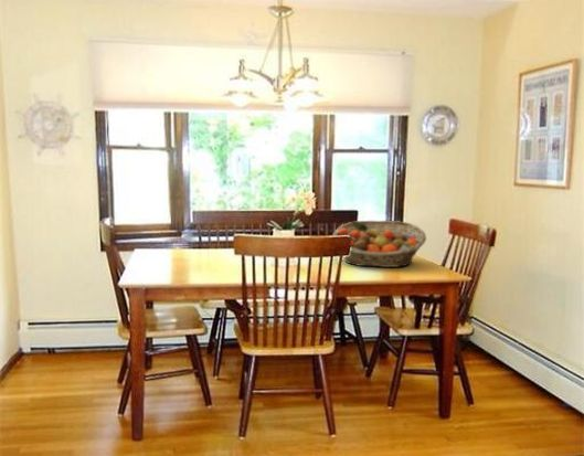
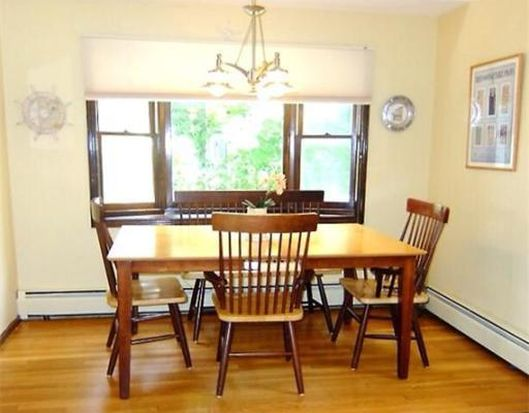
- fruit basket [332,220,427,268]
